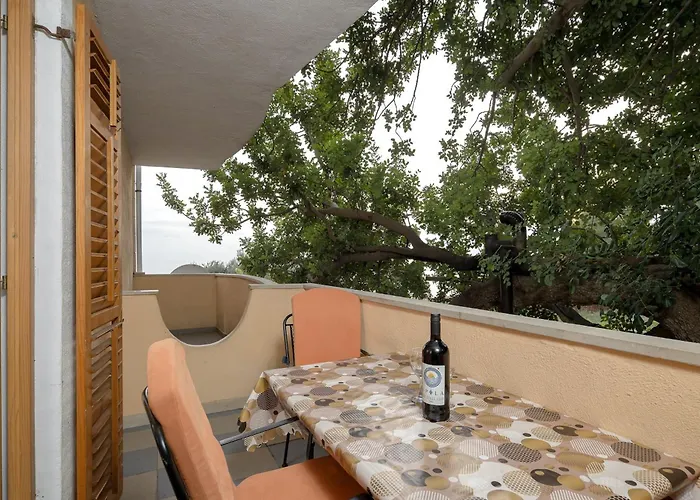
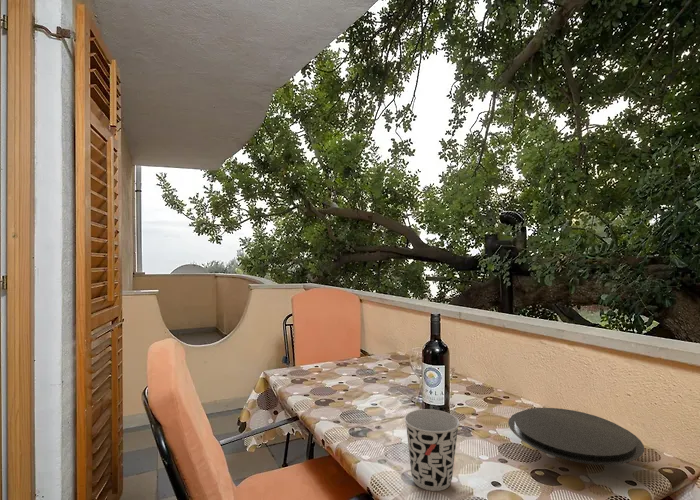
+ cup [404,408,461,492]
+ plate [507,407,645,466]
